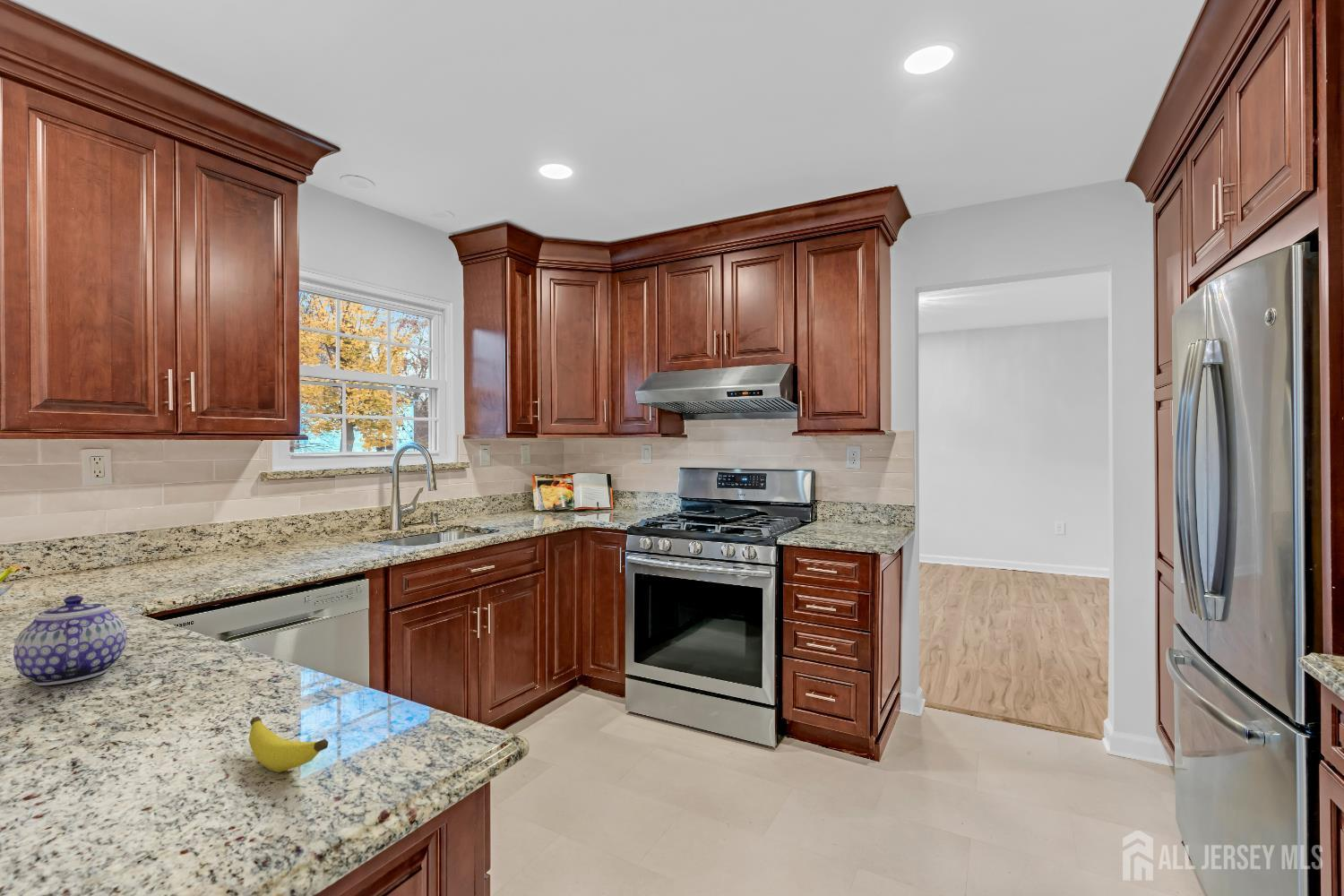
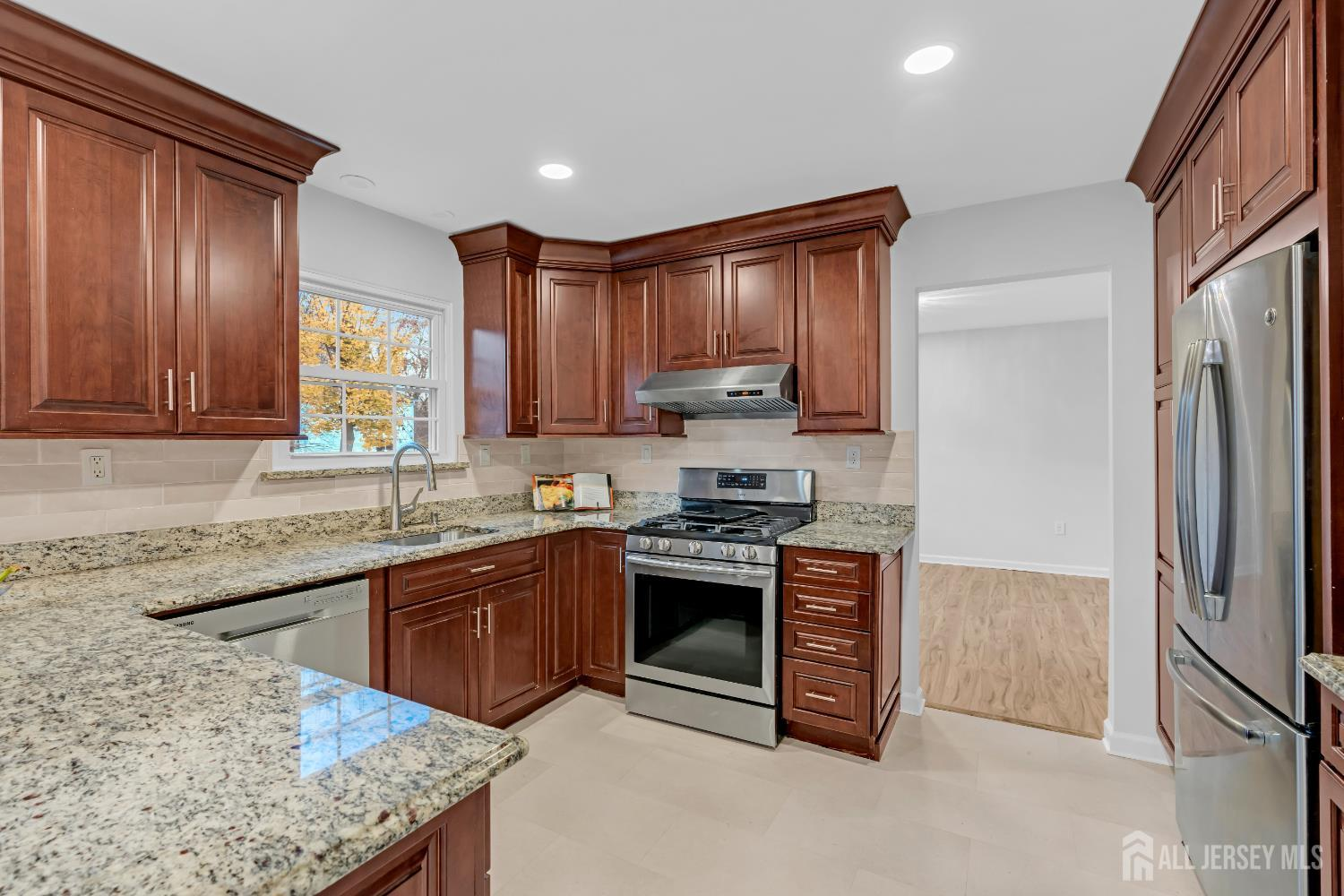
- teapot [13,595,128,686]
- banana [247,716,329,773]
